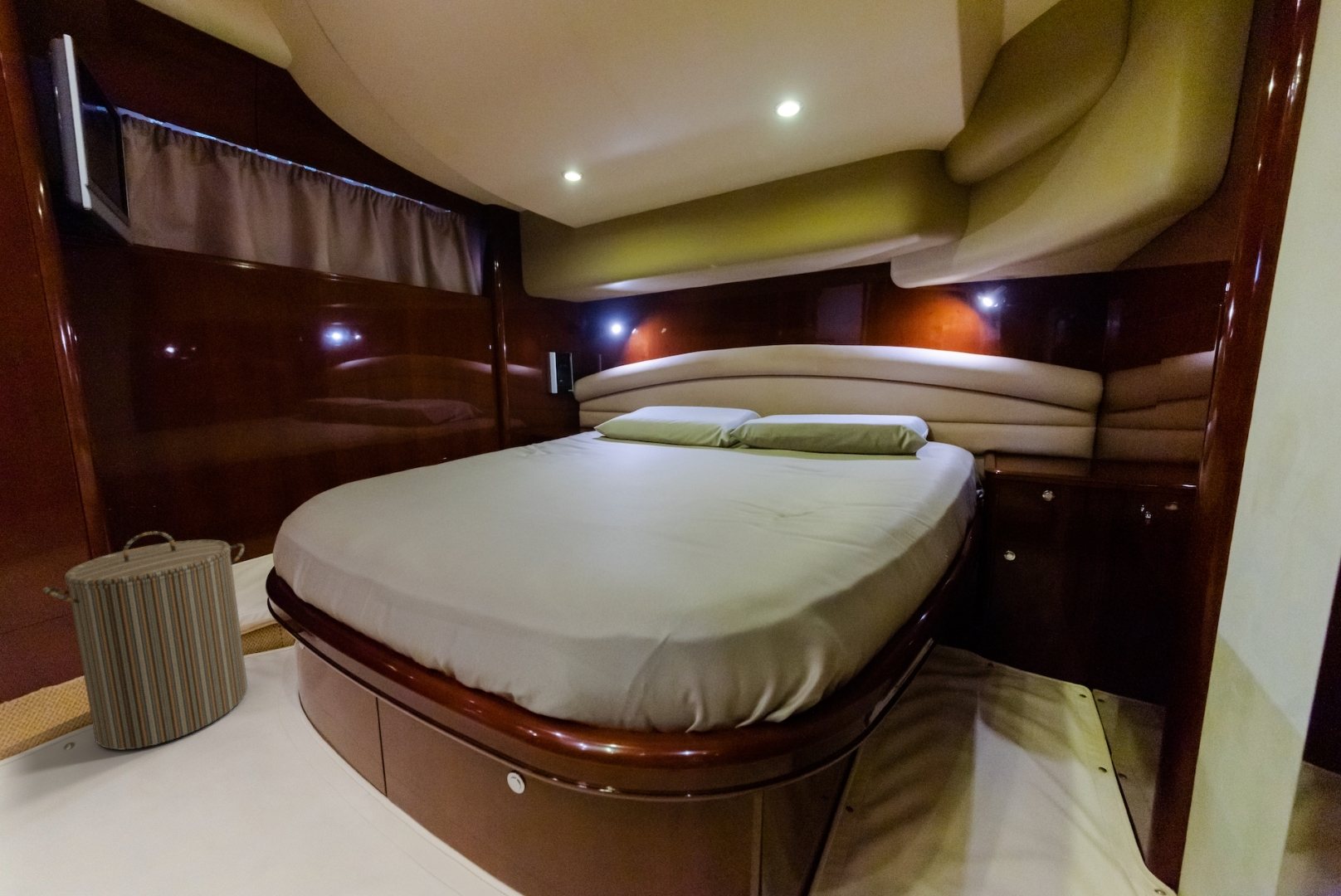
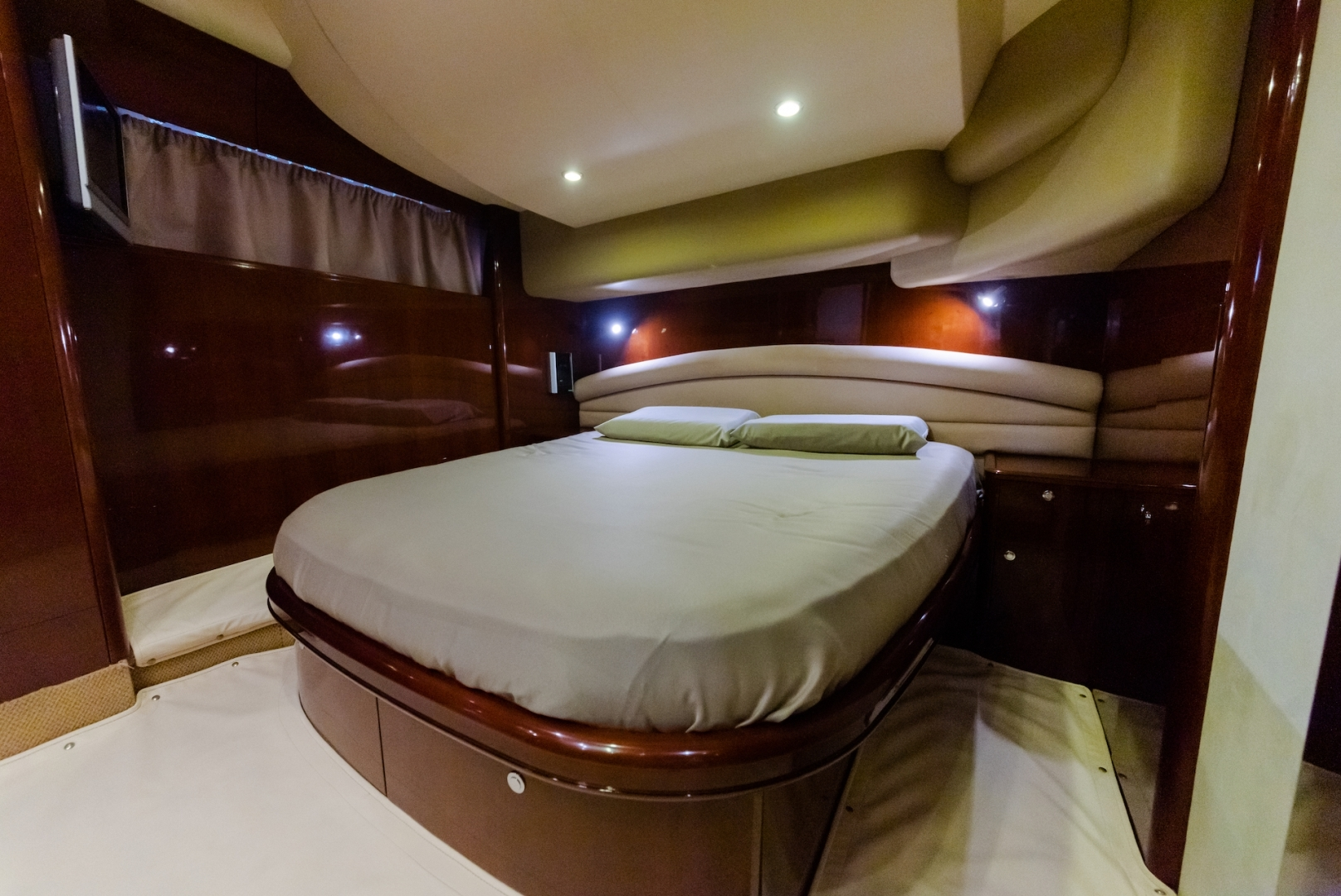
- laundry hamper [41,530,248,751]
